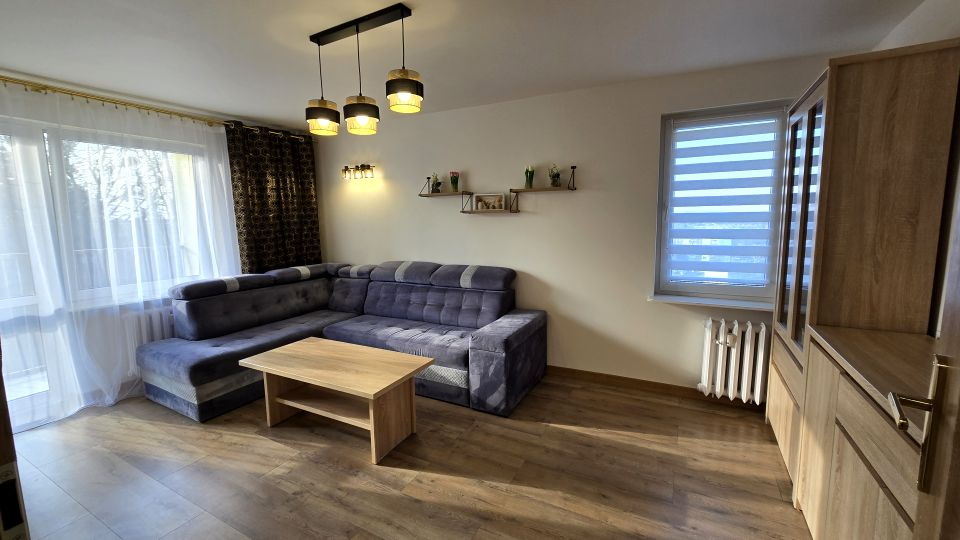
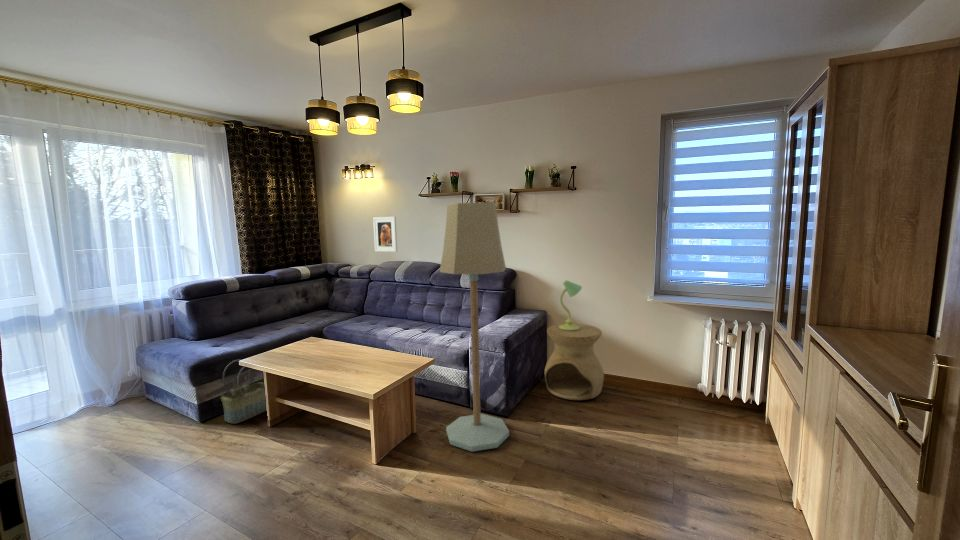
+ table lamp [558,279,583,331]
+ side table [544,322,605,401]
+ basket [220,359,267,425]
+ floor lamp [439,201,510,453]
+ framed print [372,216,398,253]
